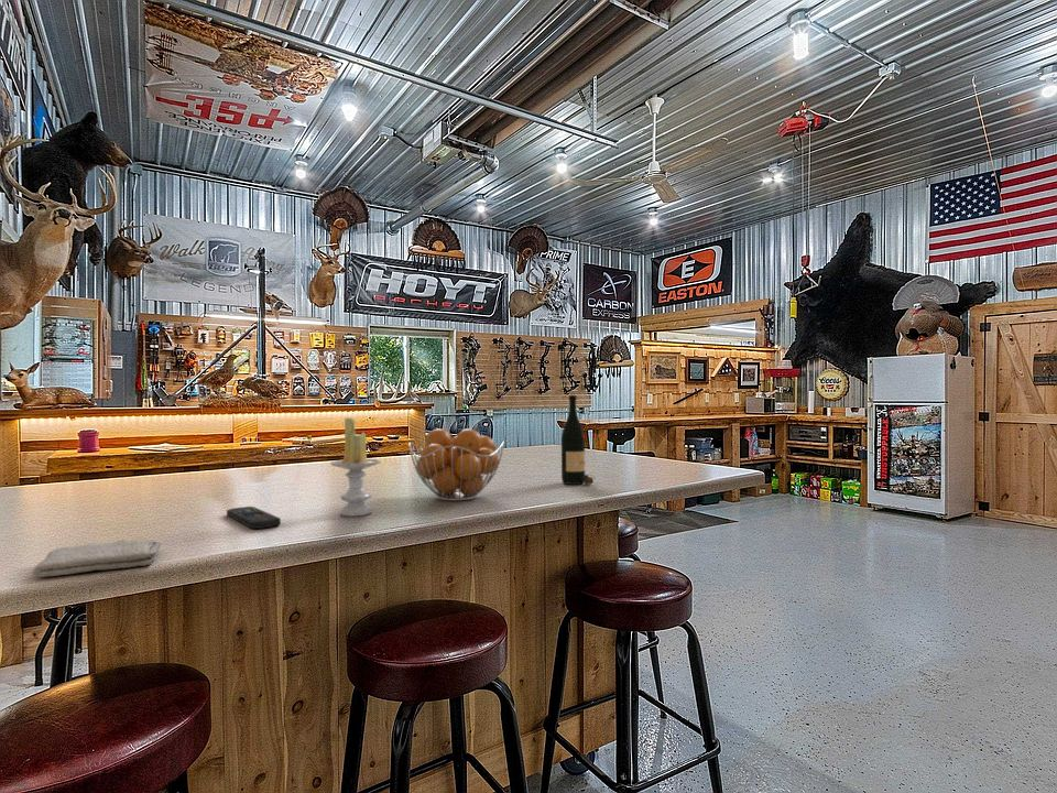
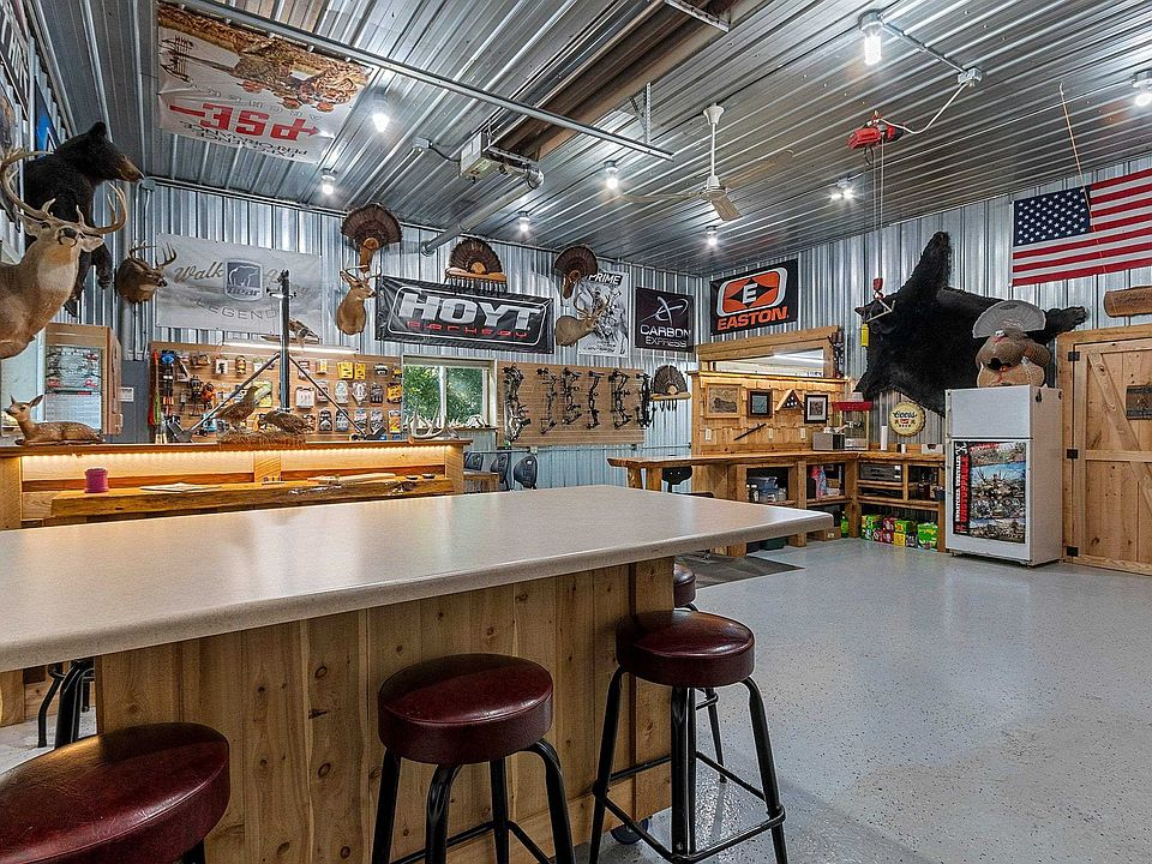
- wine bottle [560,394,596,486]
- fruit basket [407,427,505,502]
- candle [329,416,382,518]
- remote control [226,506,282,530]
- washcloth [32,539,162,578]
